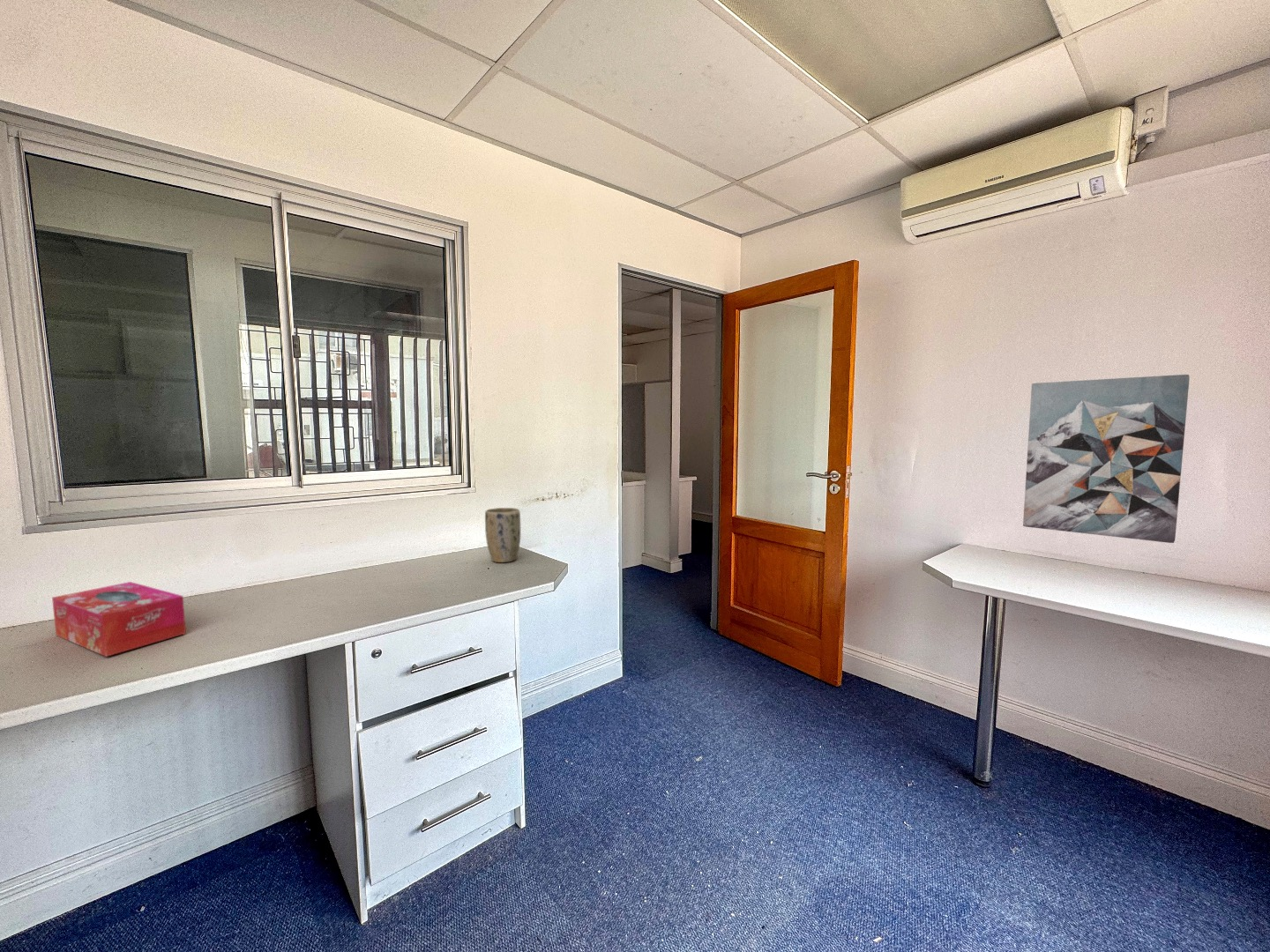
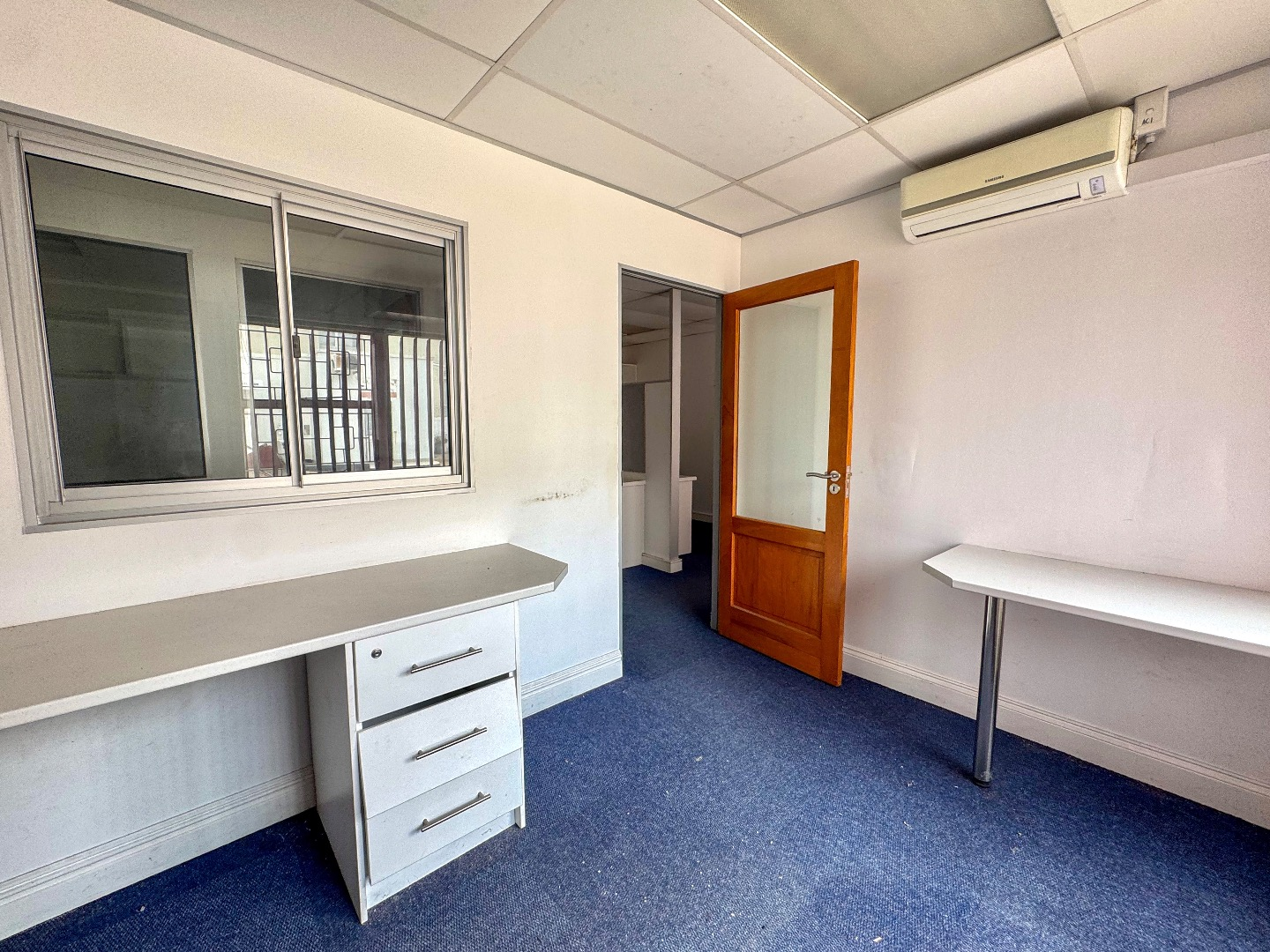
- tissue box [51,581,187,658]
- wall art [1022,374,1191,544]
- plant pot [484,507,521,563]
